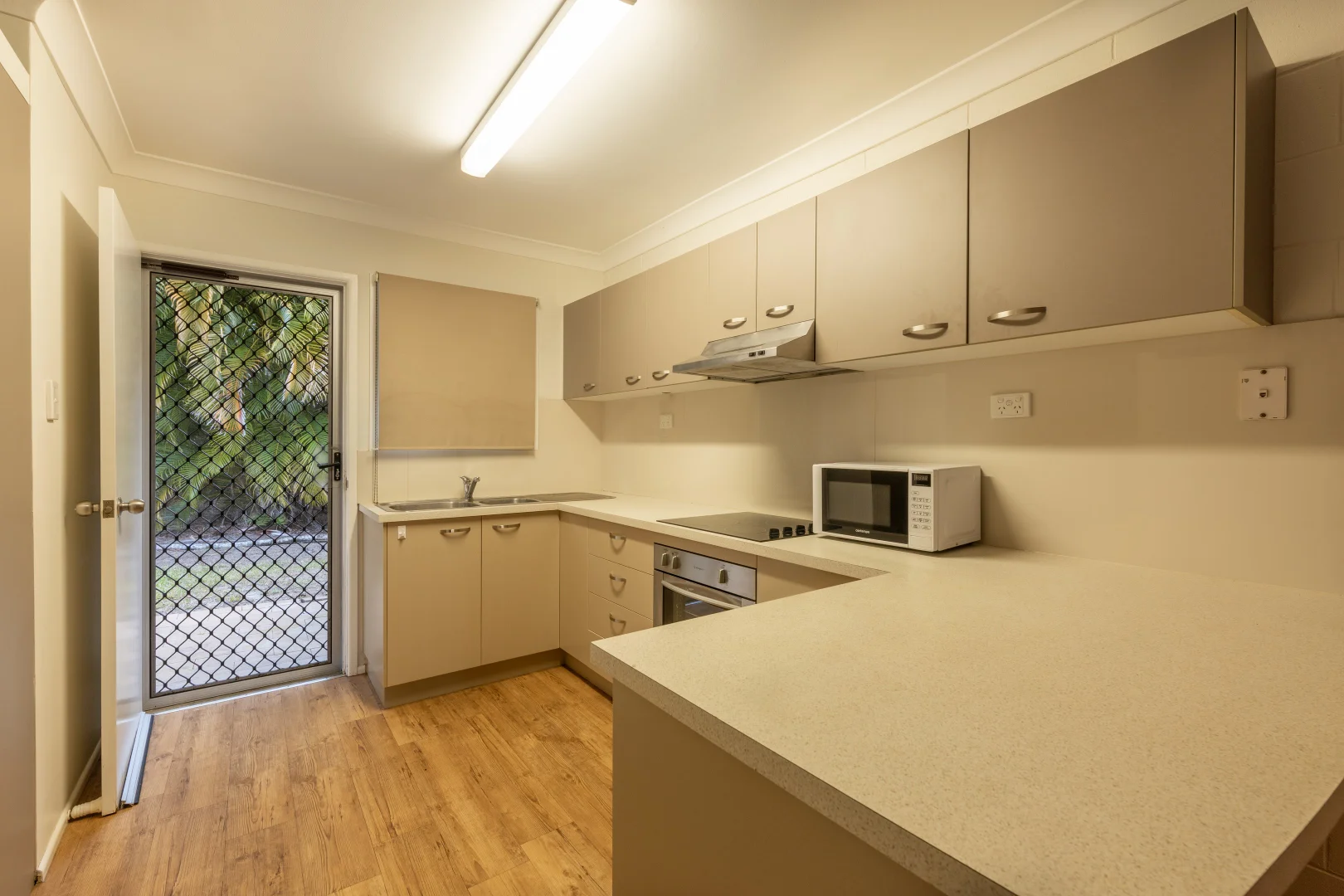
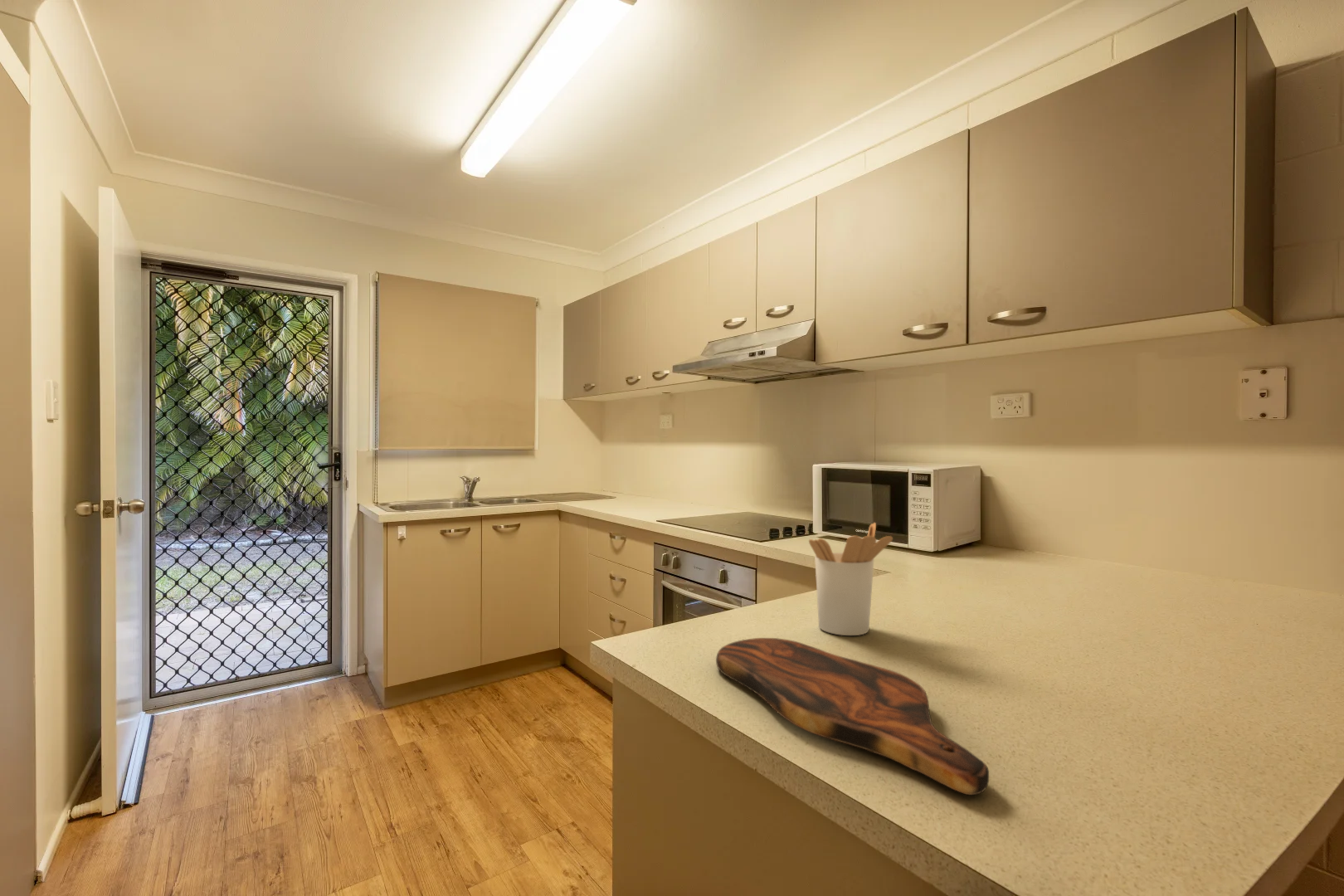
+ cutting board [715,637,990,796]
+ utensil holder [808,522,894,636]
